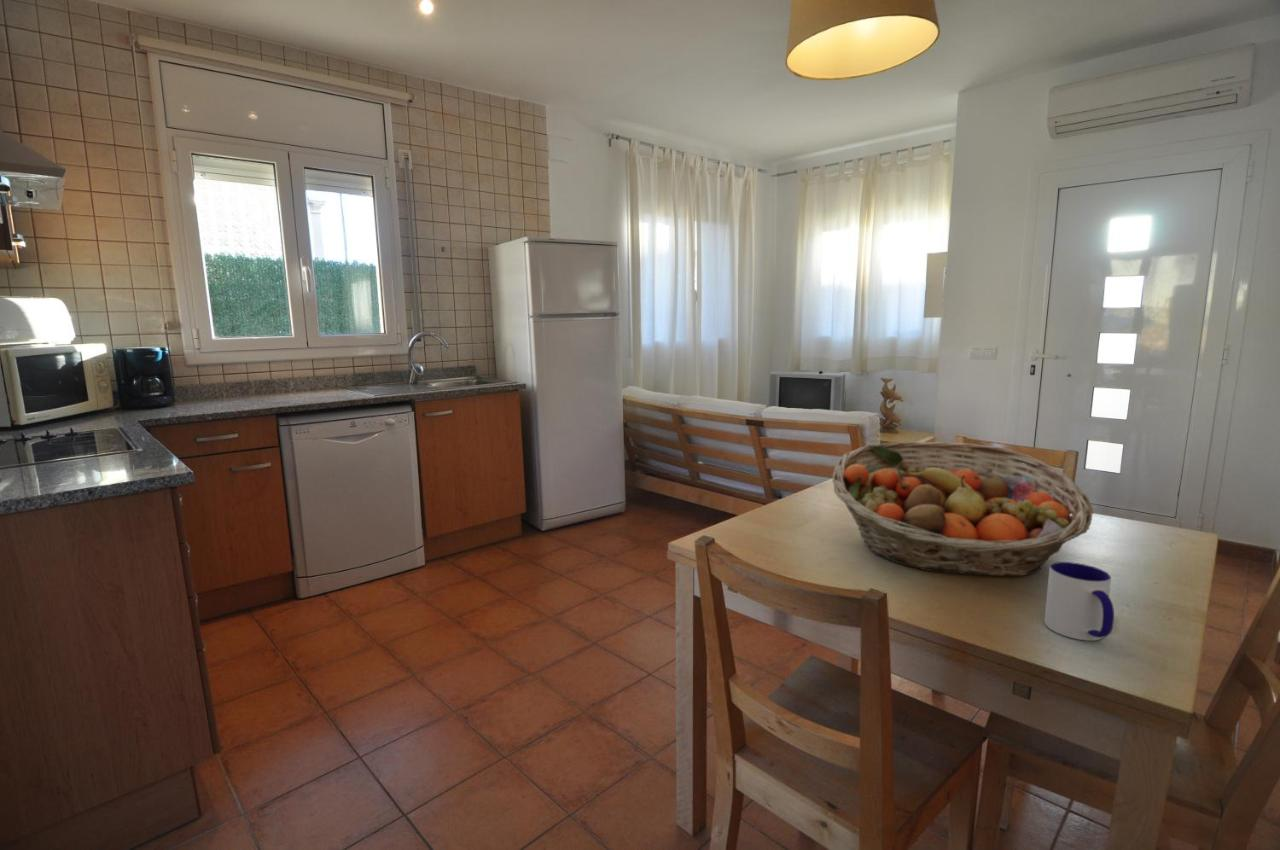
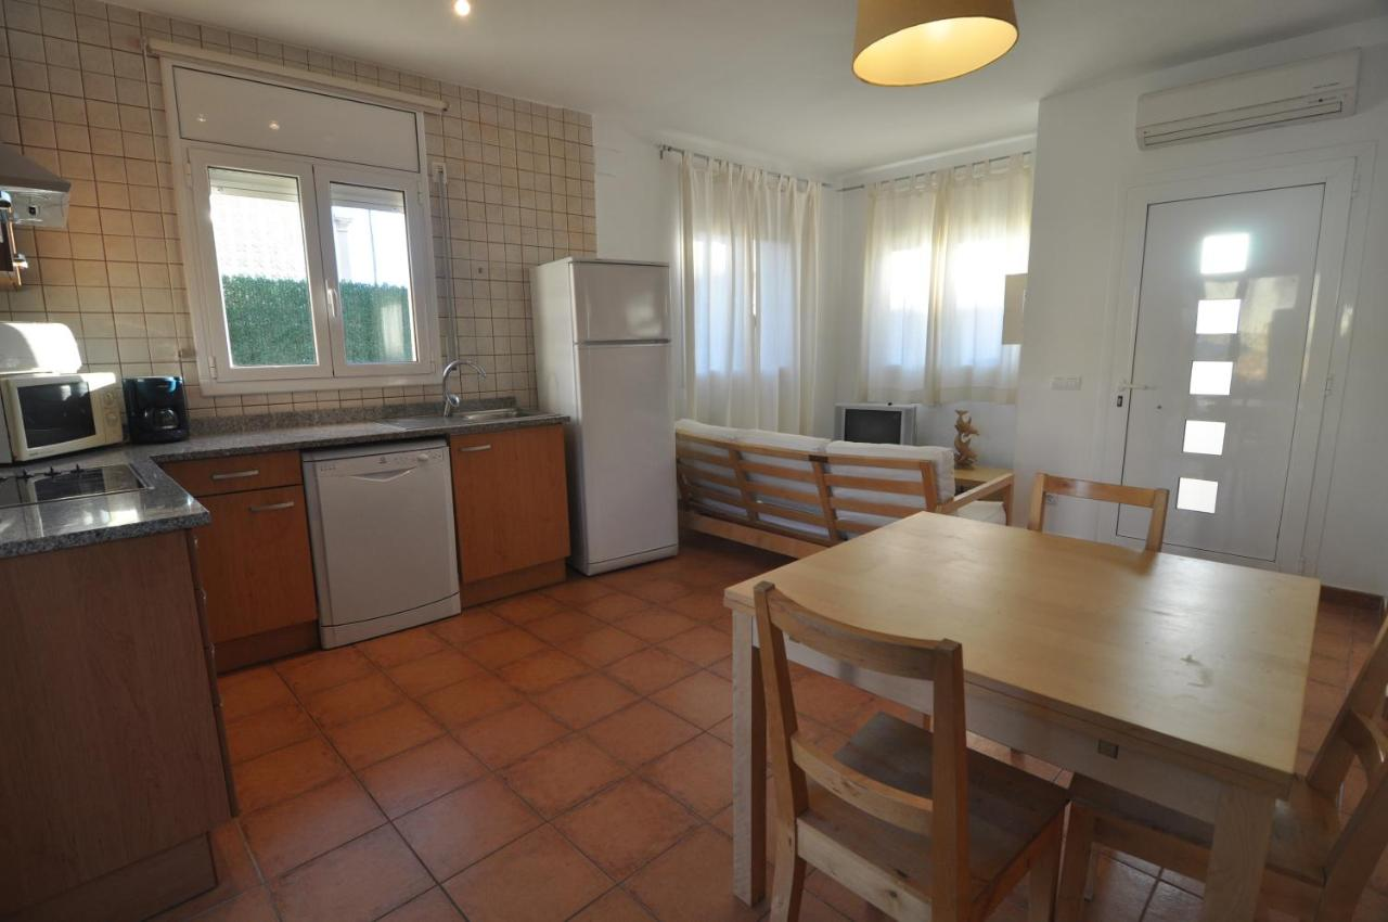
- mug [1043,561,1115,642]
- fruit basket [831,441,1094,577]
